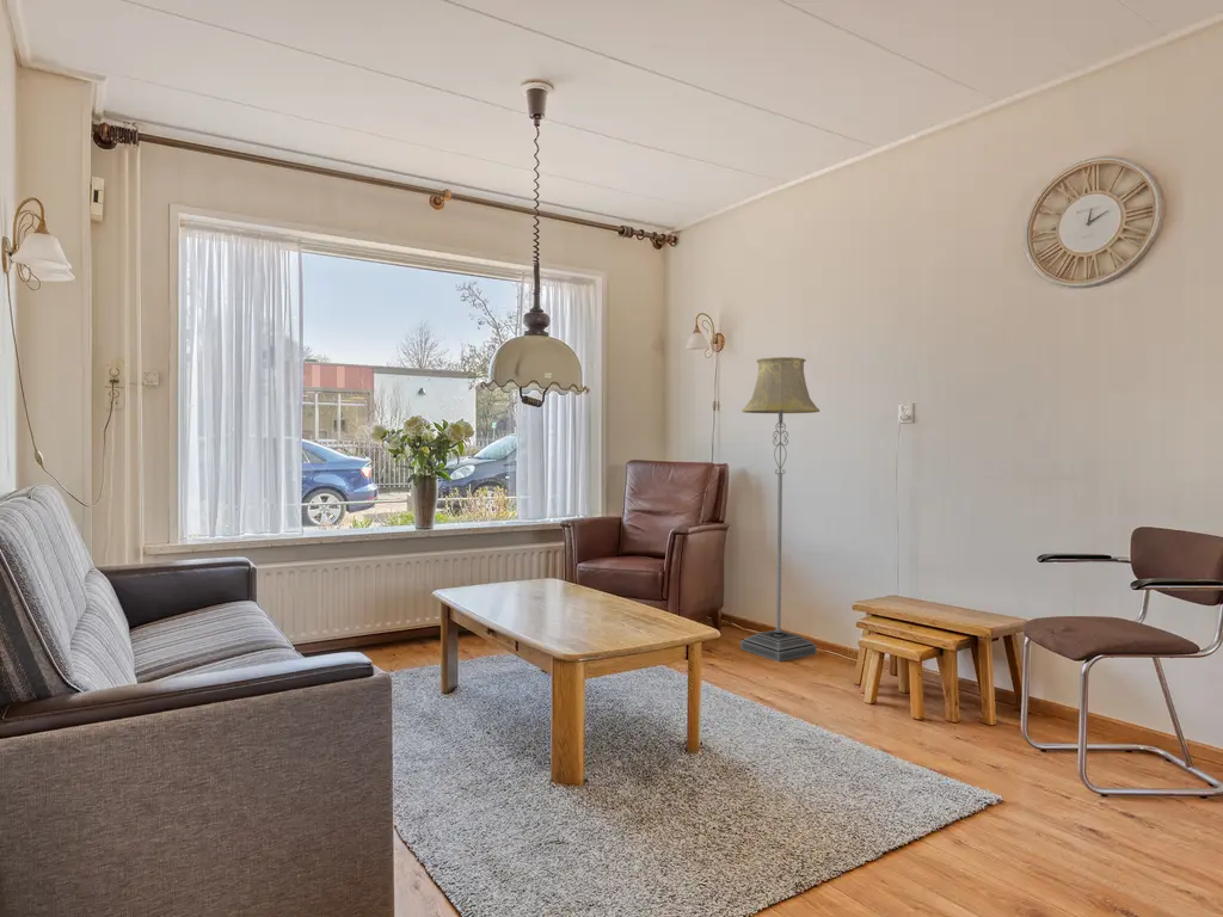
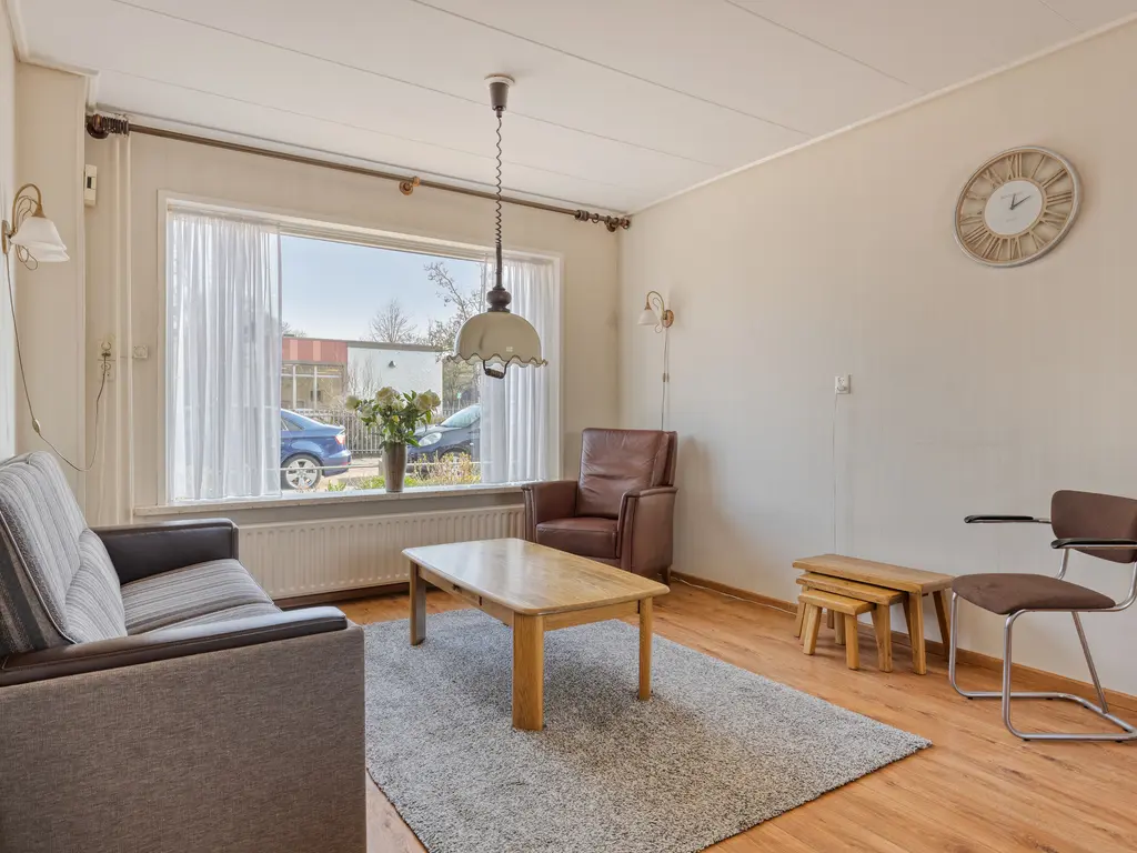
- floor lamp [739,356,821,663]
